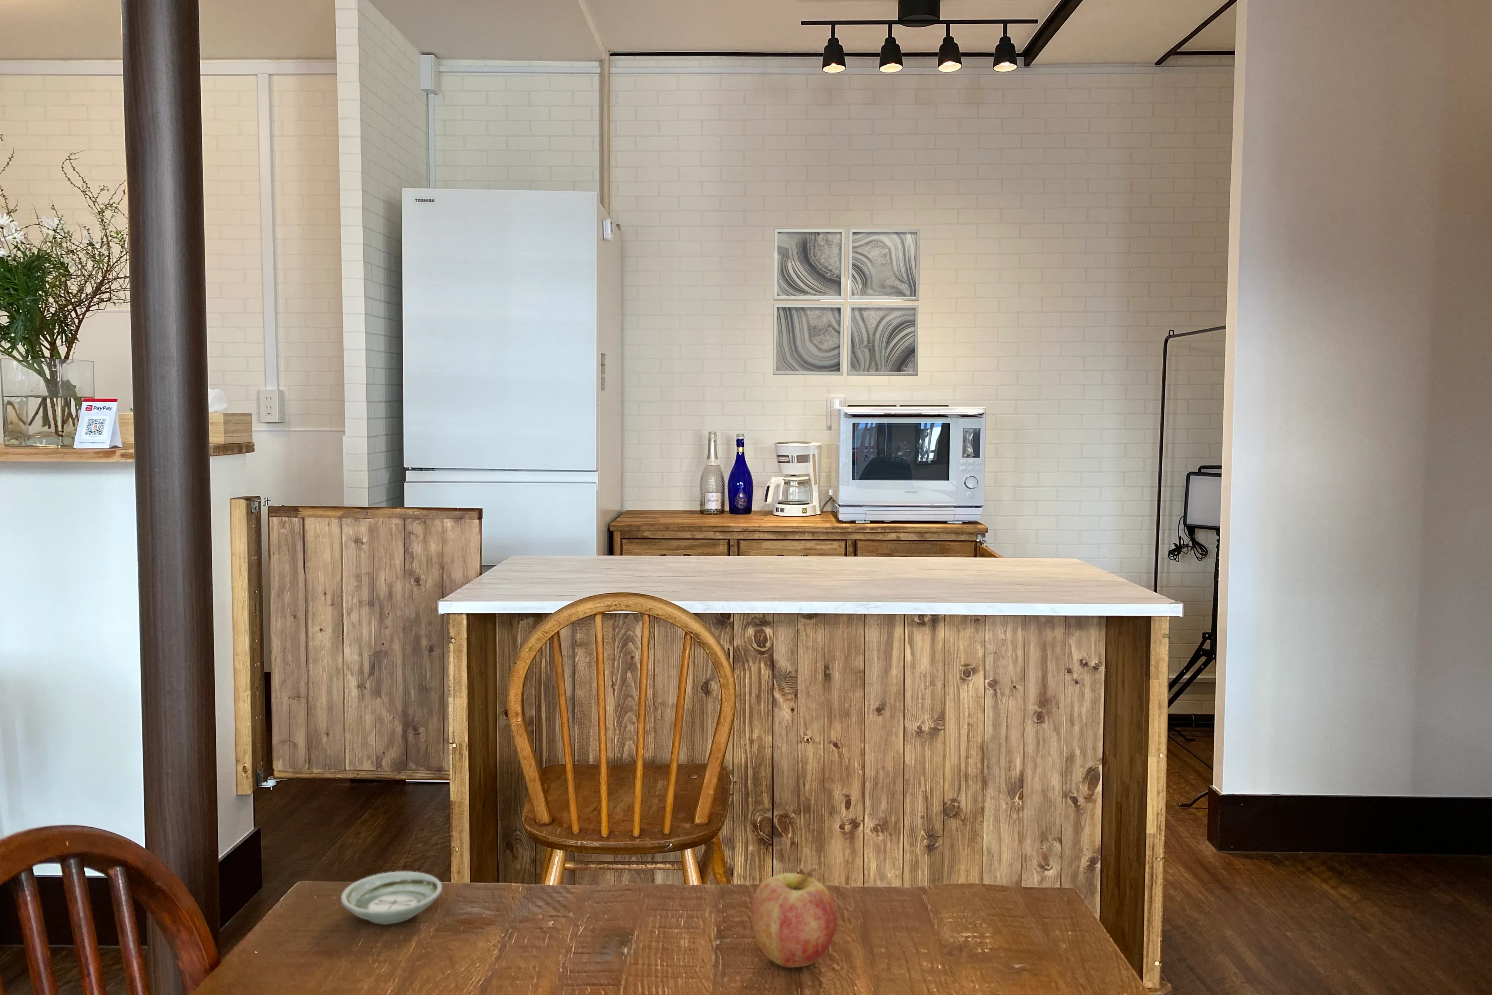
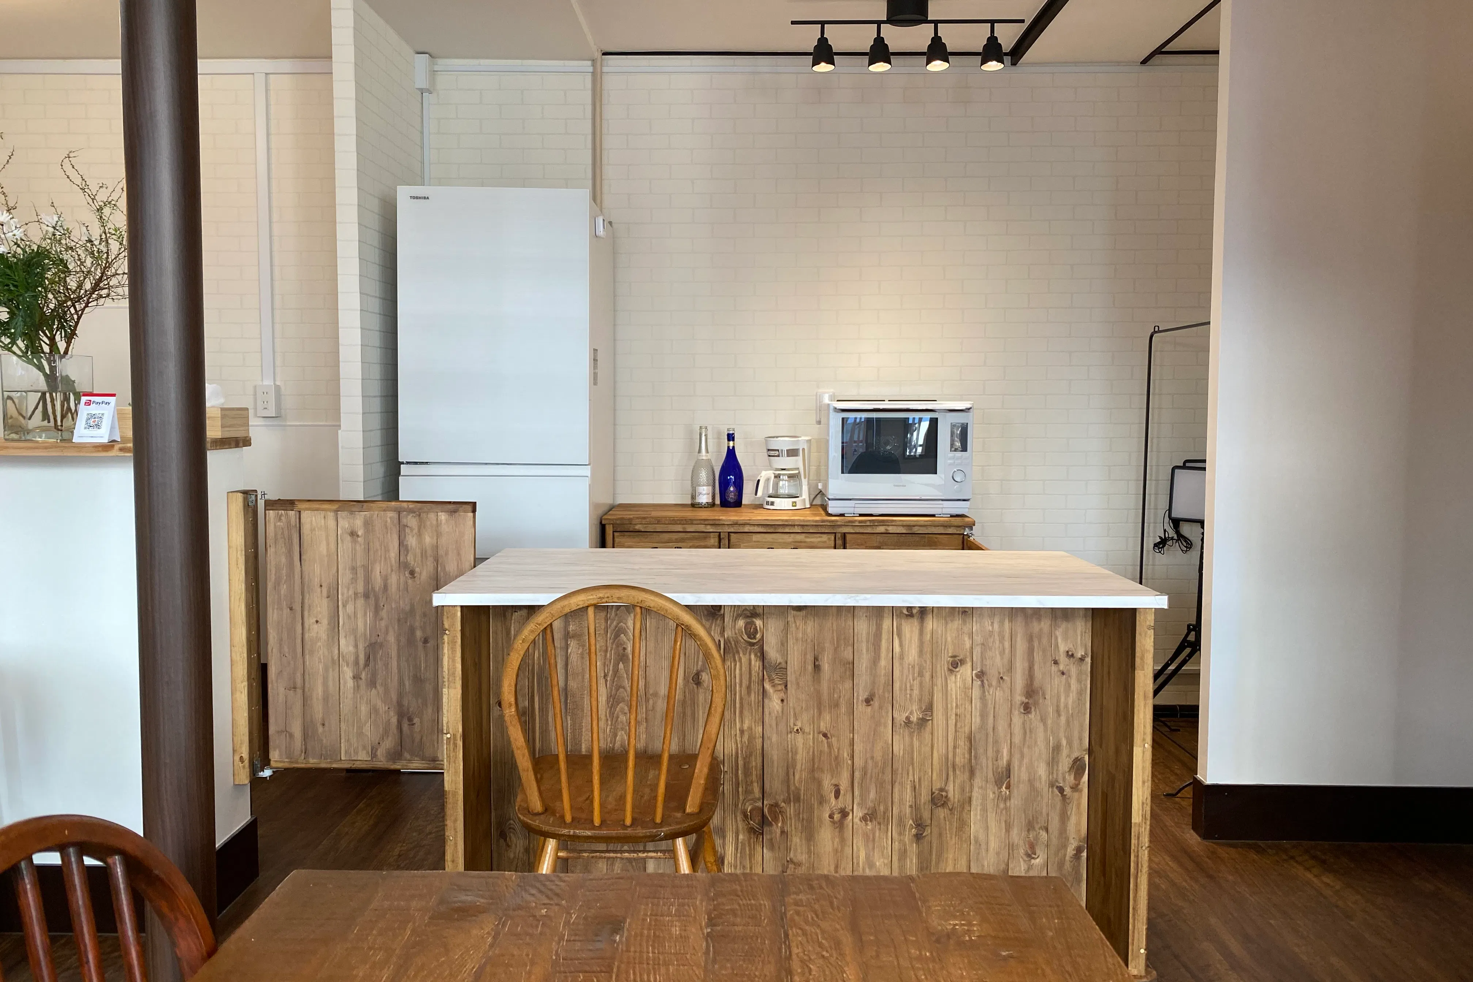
- fruit [750,867,838,968]
- saucer [341,871,443,924]
- wall art [773,228,920,376]
